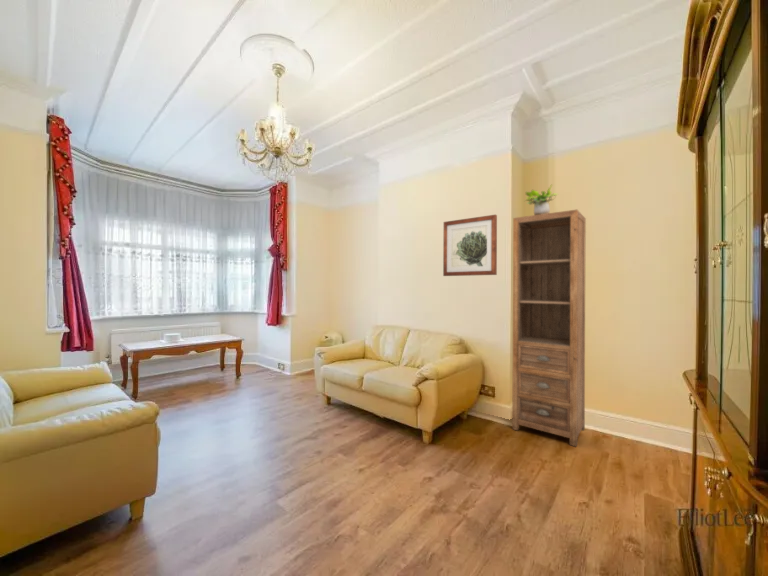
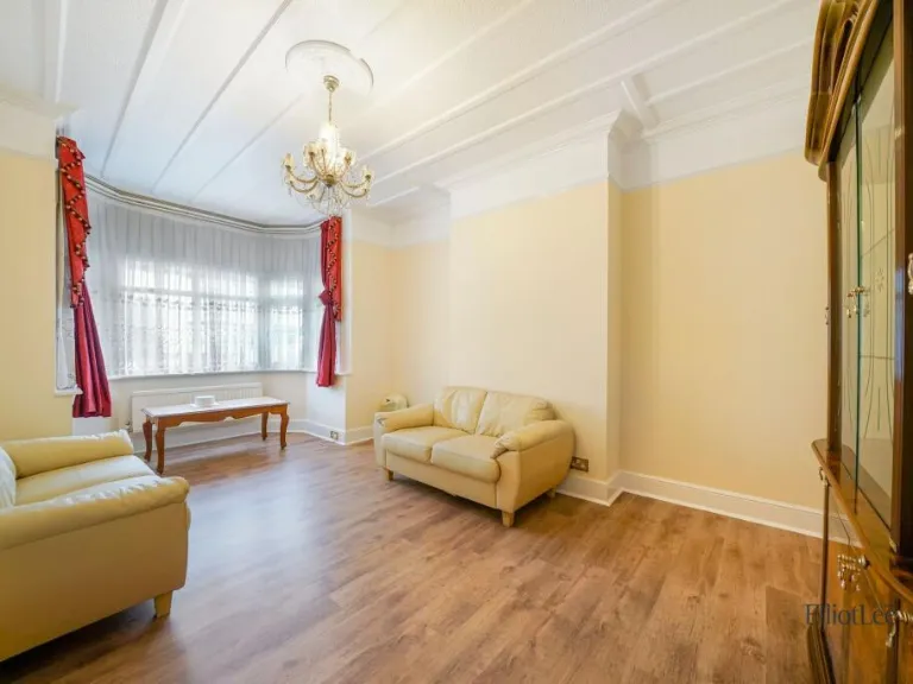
- wall art [442,214,498,277]
- potted plant [524,183,559,215]
- shelf [511,209,587,448]
